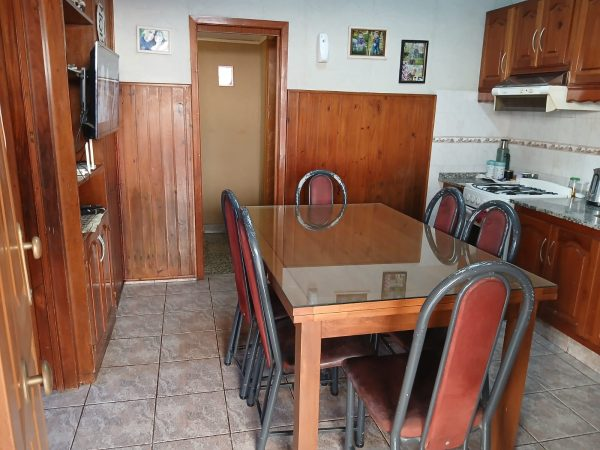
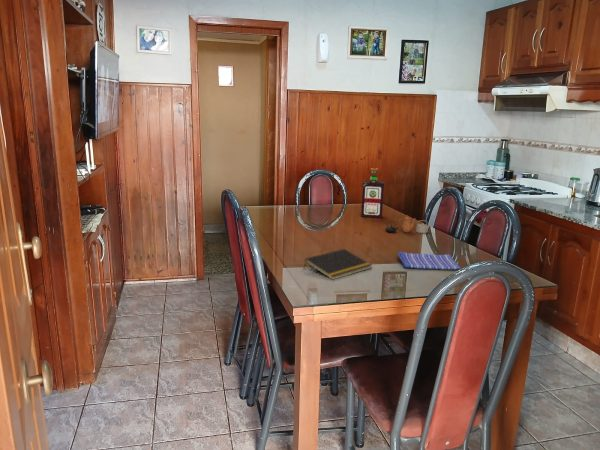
+ bottle [360,167,385,219]
+ teapot [384,214,431,234]
+ notepad [303,248,373,281]
+ dish towel [397,250,462,271]
